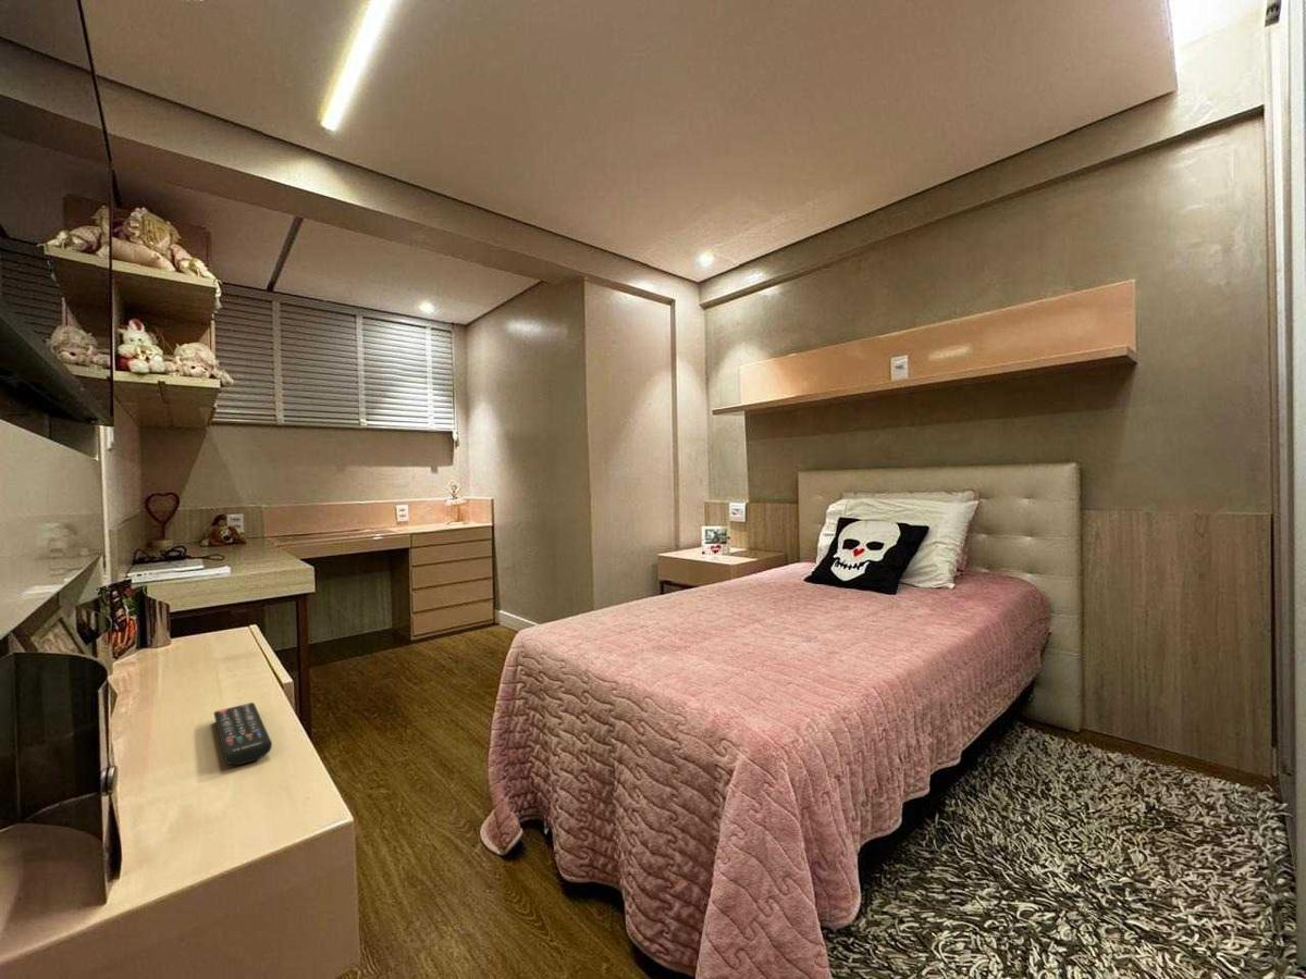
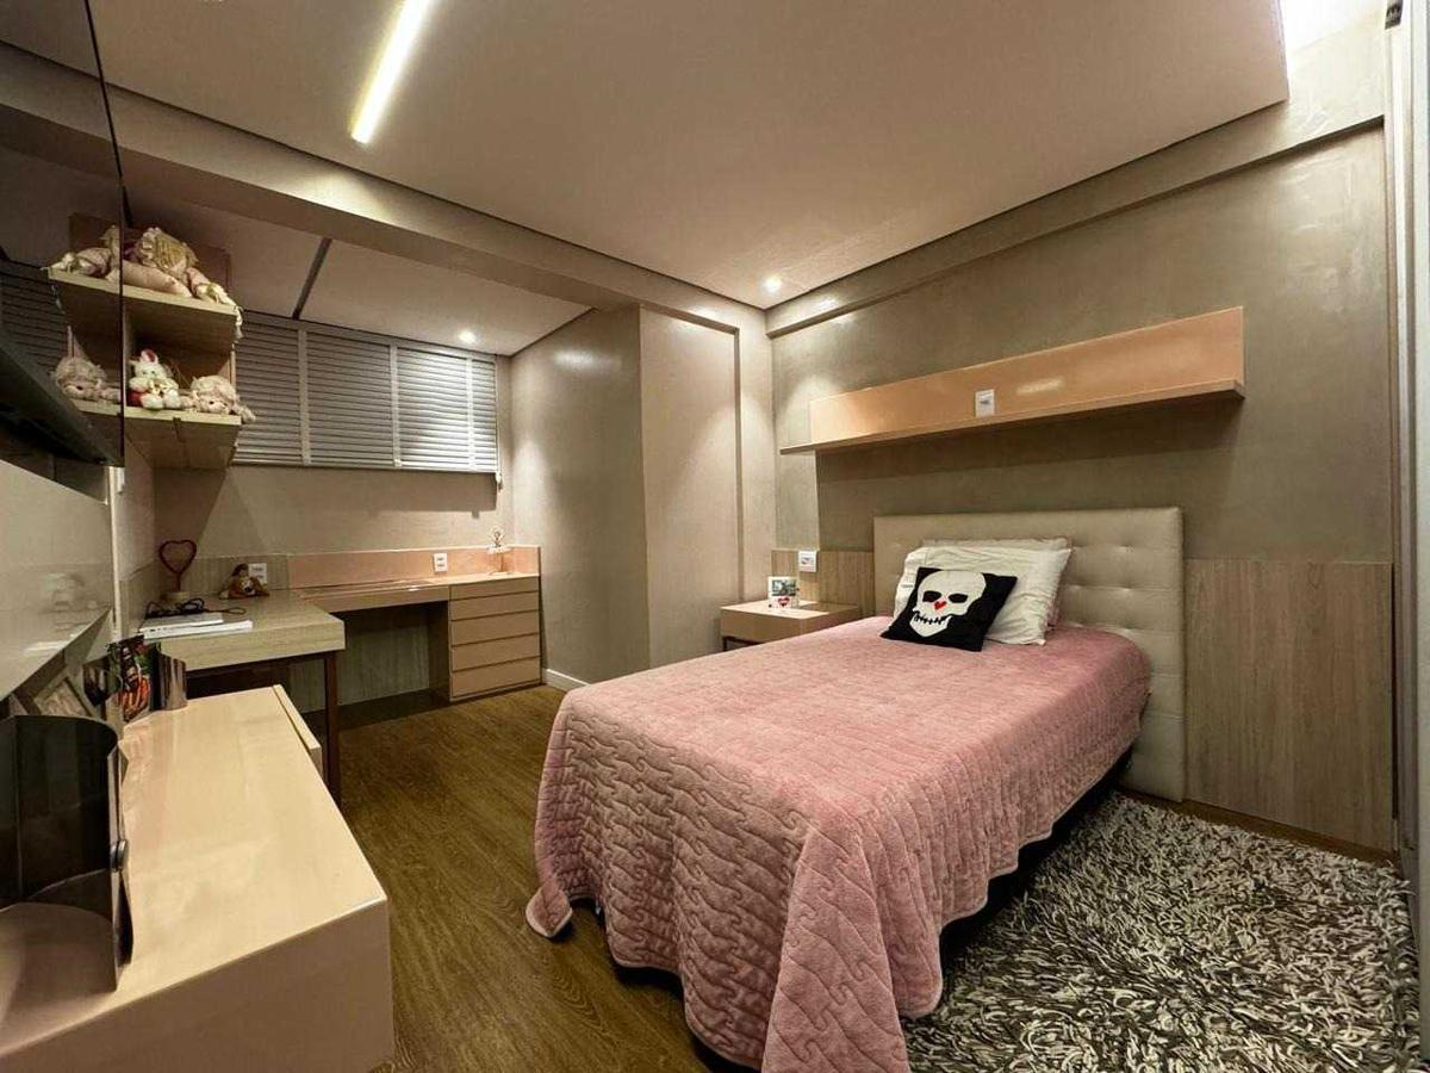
- remote control [212,702,273,767]
